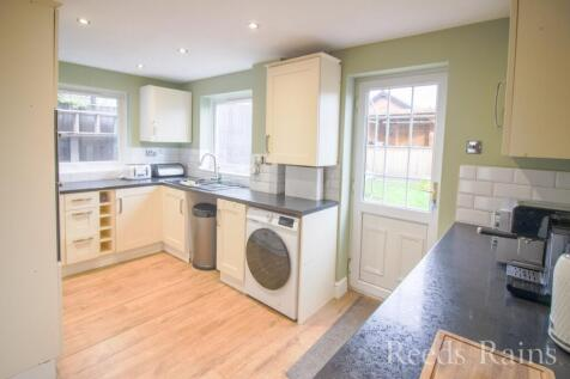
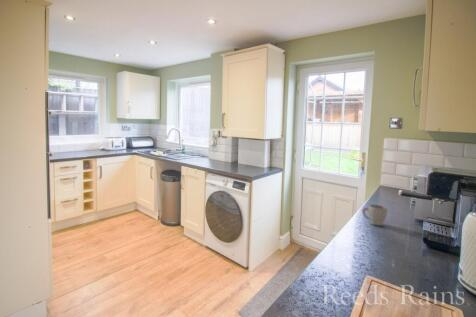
+ mug [361,204,388,227]
